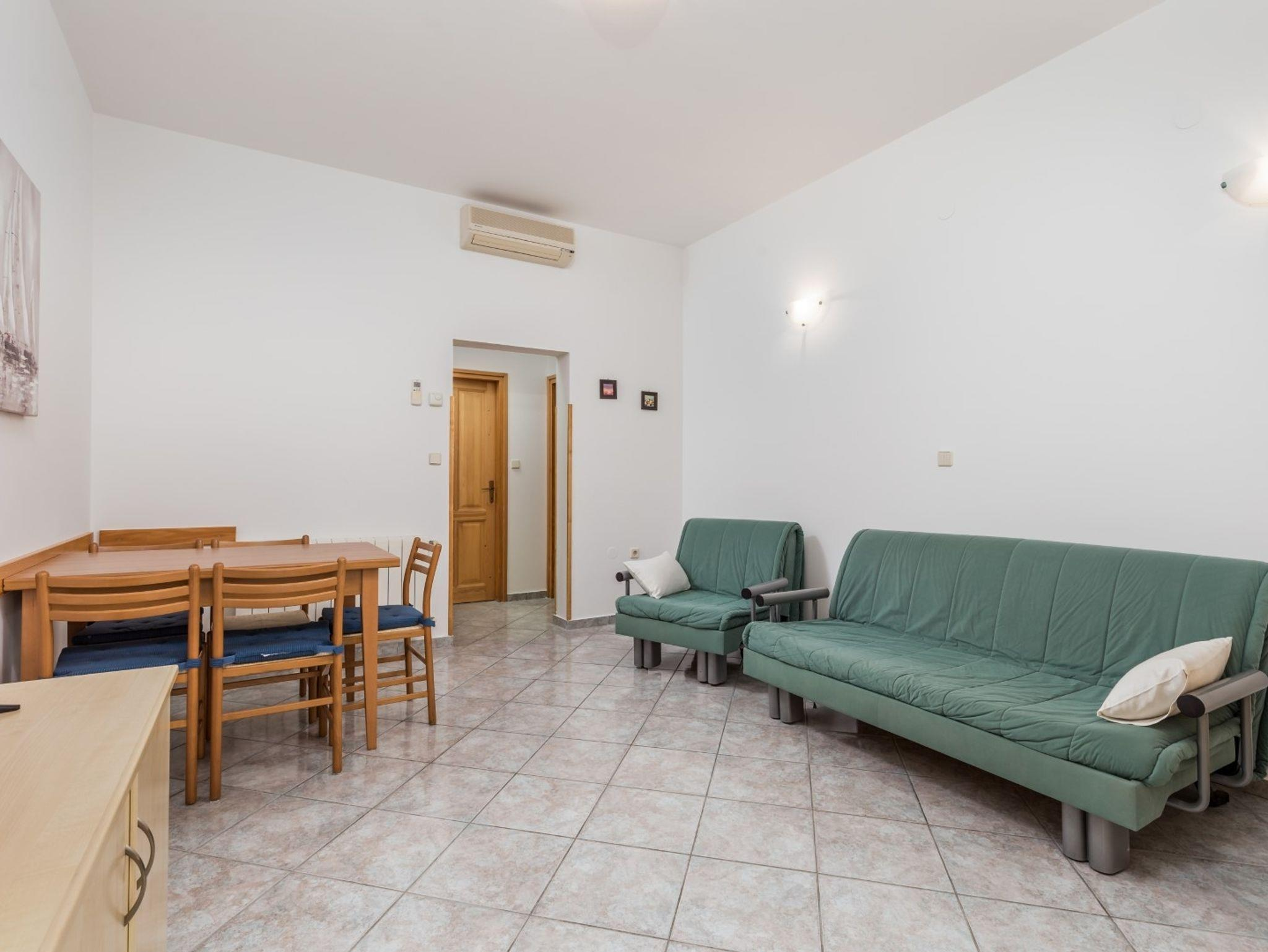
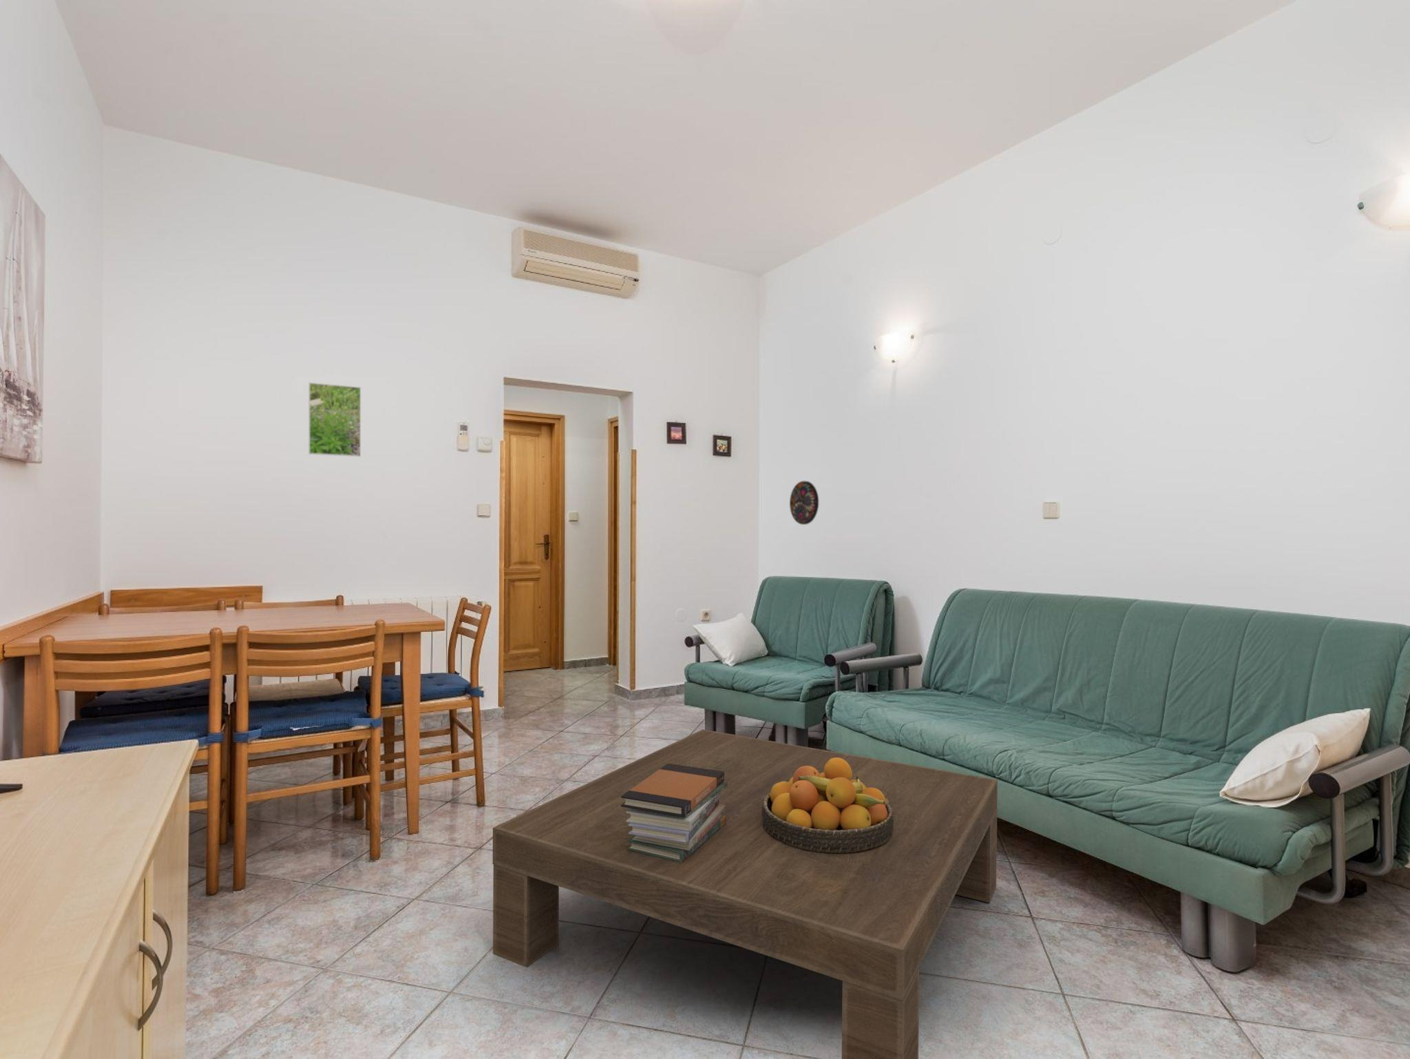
+ book stack [620,763,727,863]
+ coffee table [493,730,999,1059]
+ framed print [308,383,361,457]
+ fruit bowl [762,758,894,853]
+ decorative plate [790,479,820,525]
